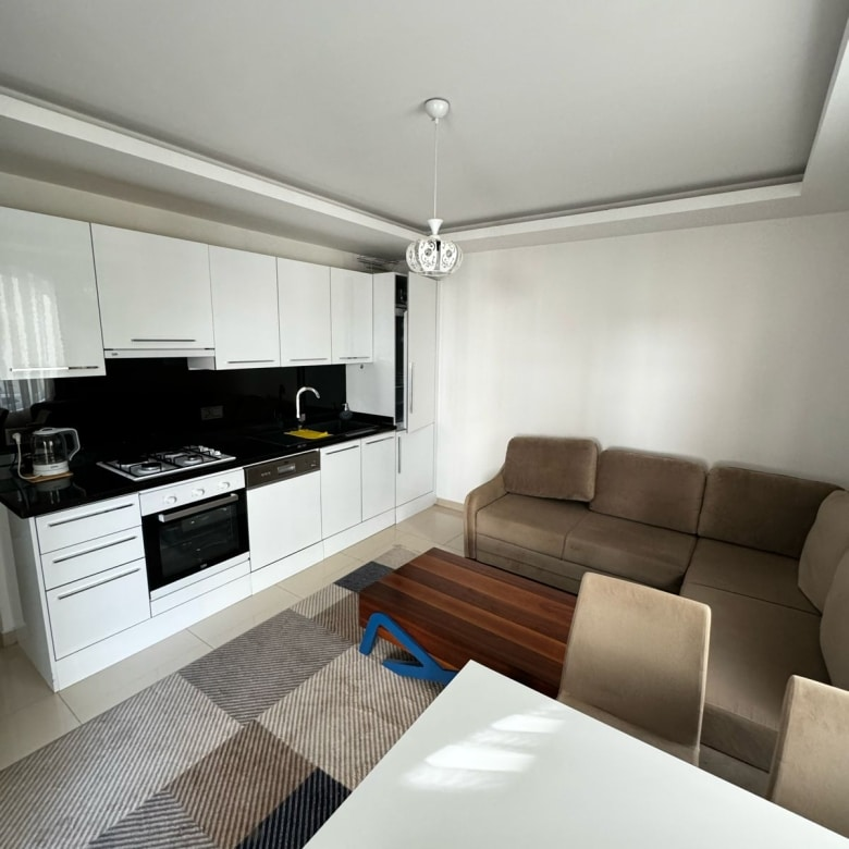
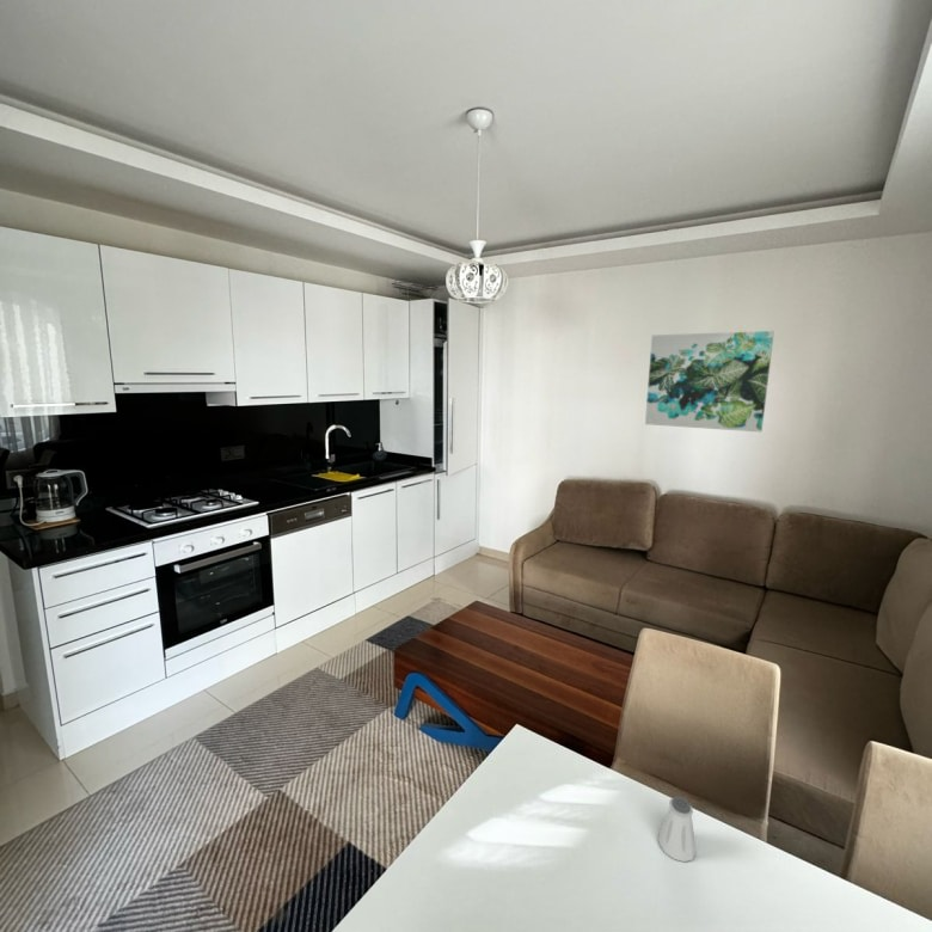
+ saltshaker [657,795,698,863]
+ wall art [644,330,775,434]
